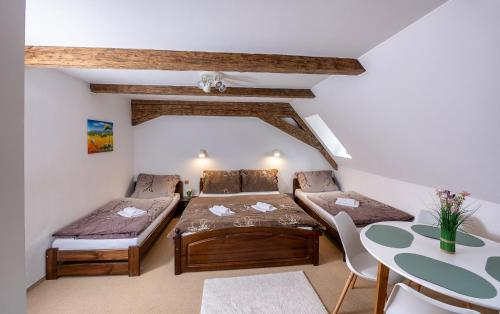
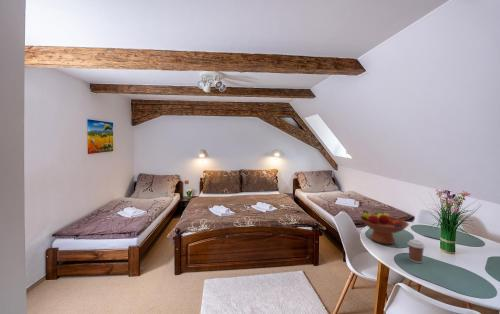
+ fruit bowl [359,209,410,245]
+ coffee cup [406,239,426,264]
